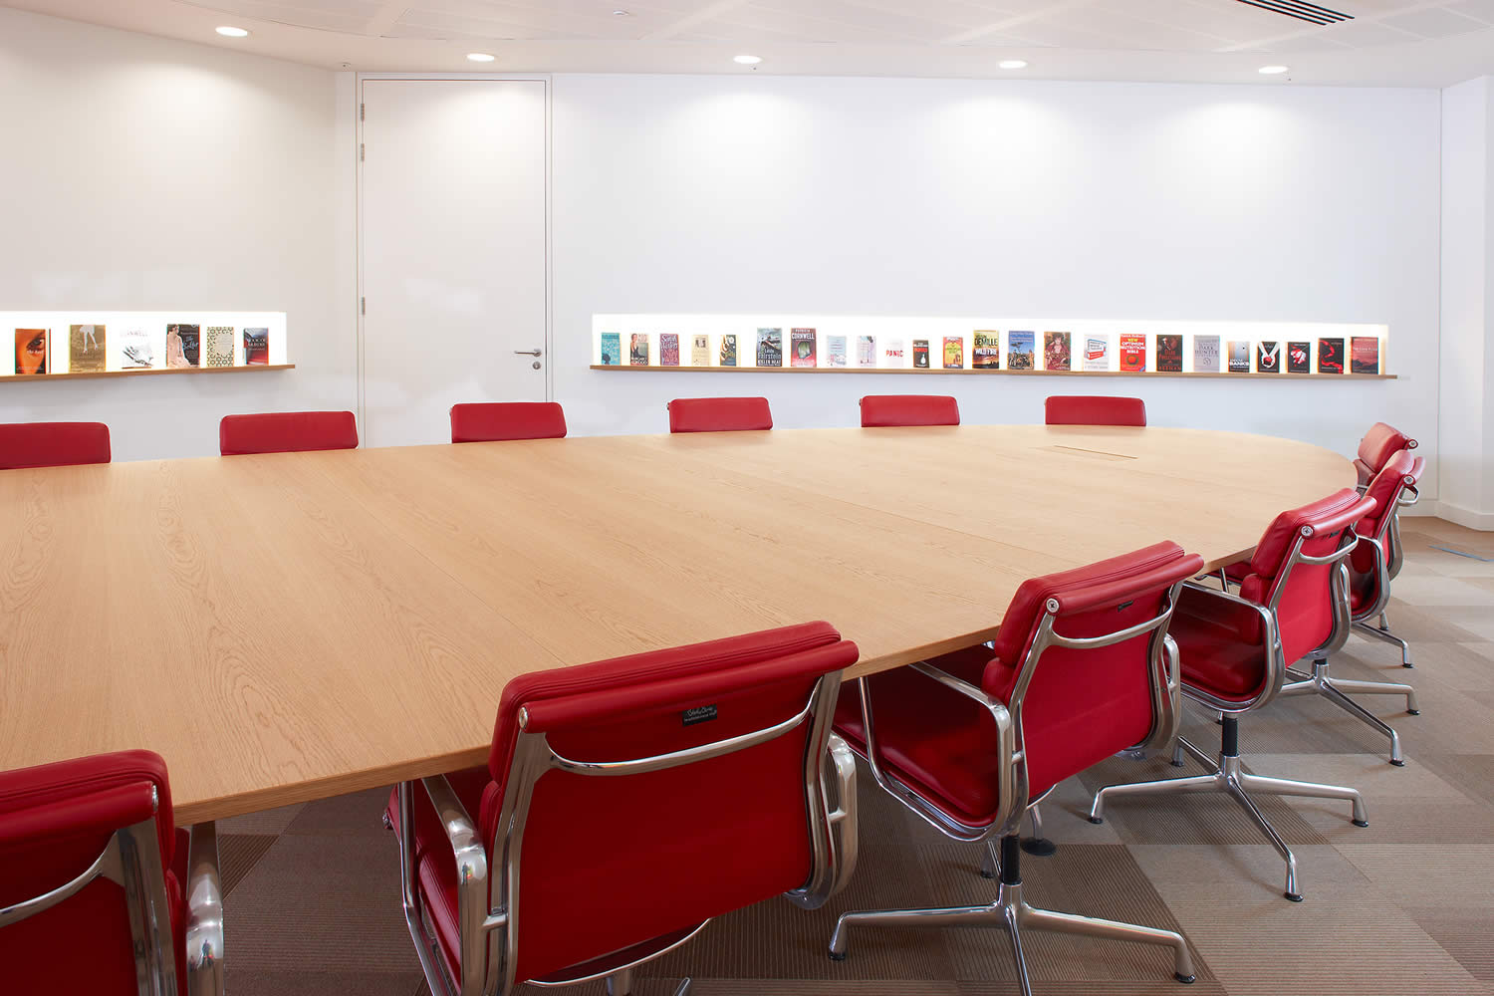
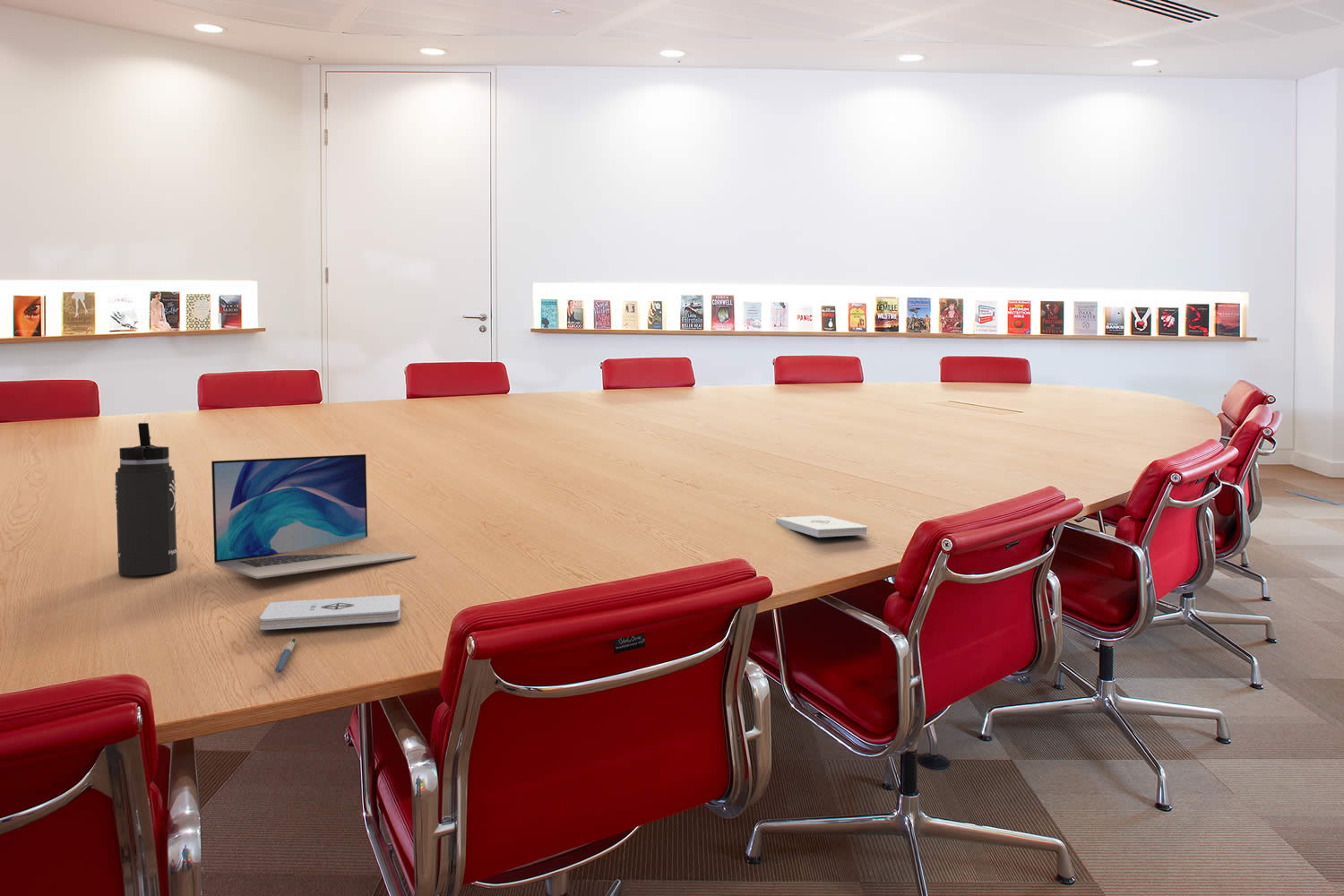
+ notepad [259,594,401,631]
+ notepad [775,515,868,538]
+ laptop [211,453,418,580]
+ pen [274,637,297,674]
+ thermos bottle [114,422,178,576]
